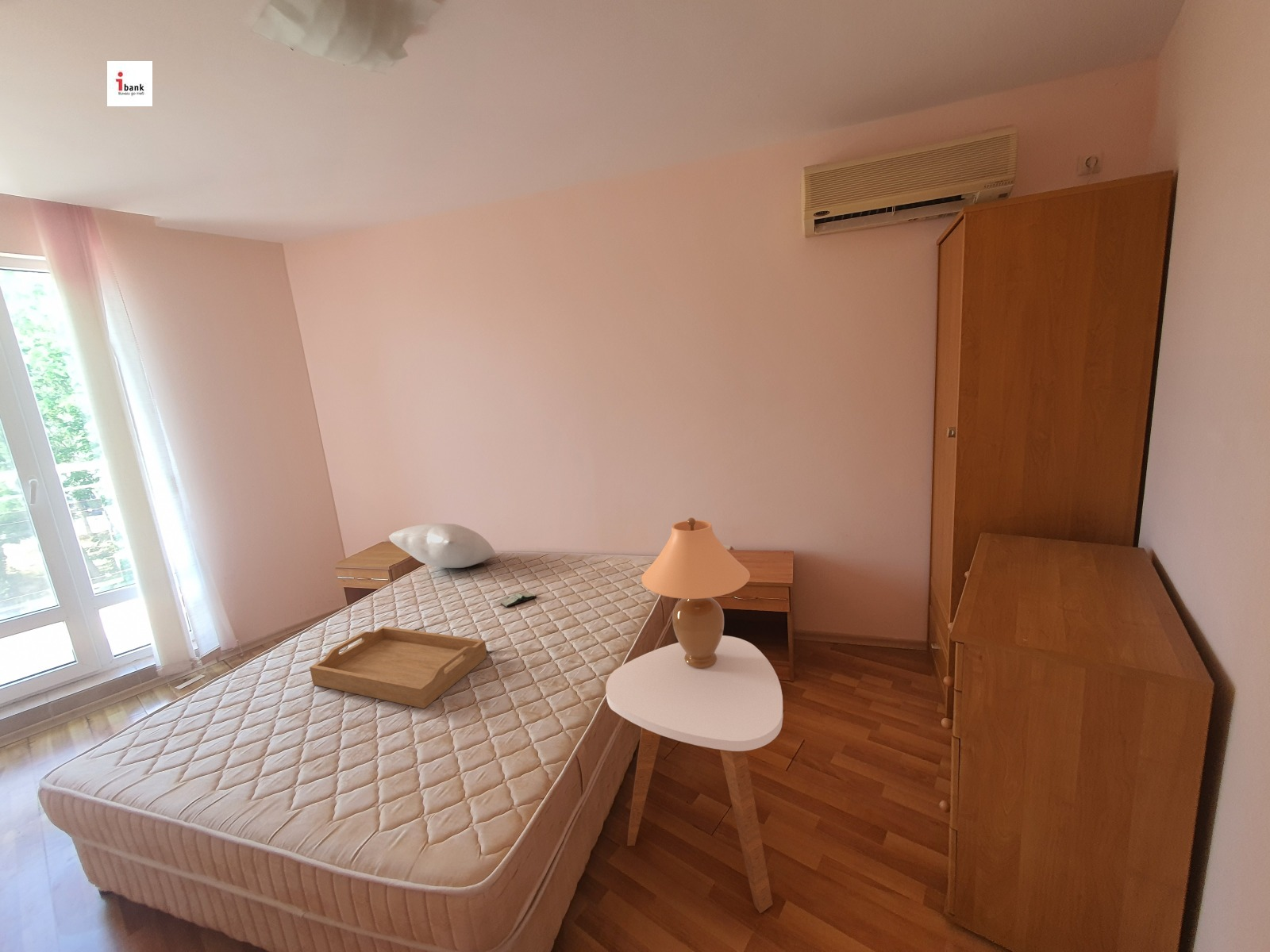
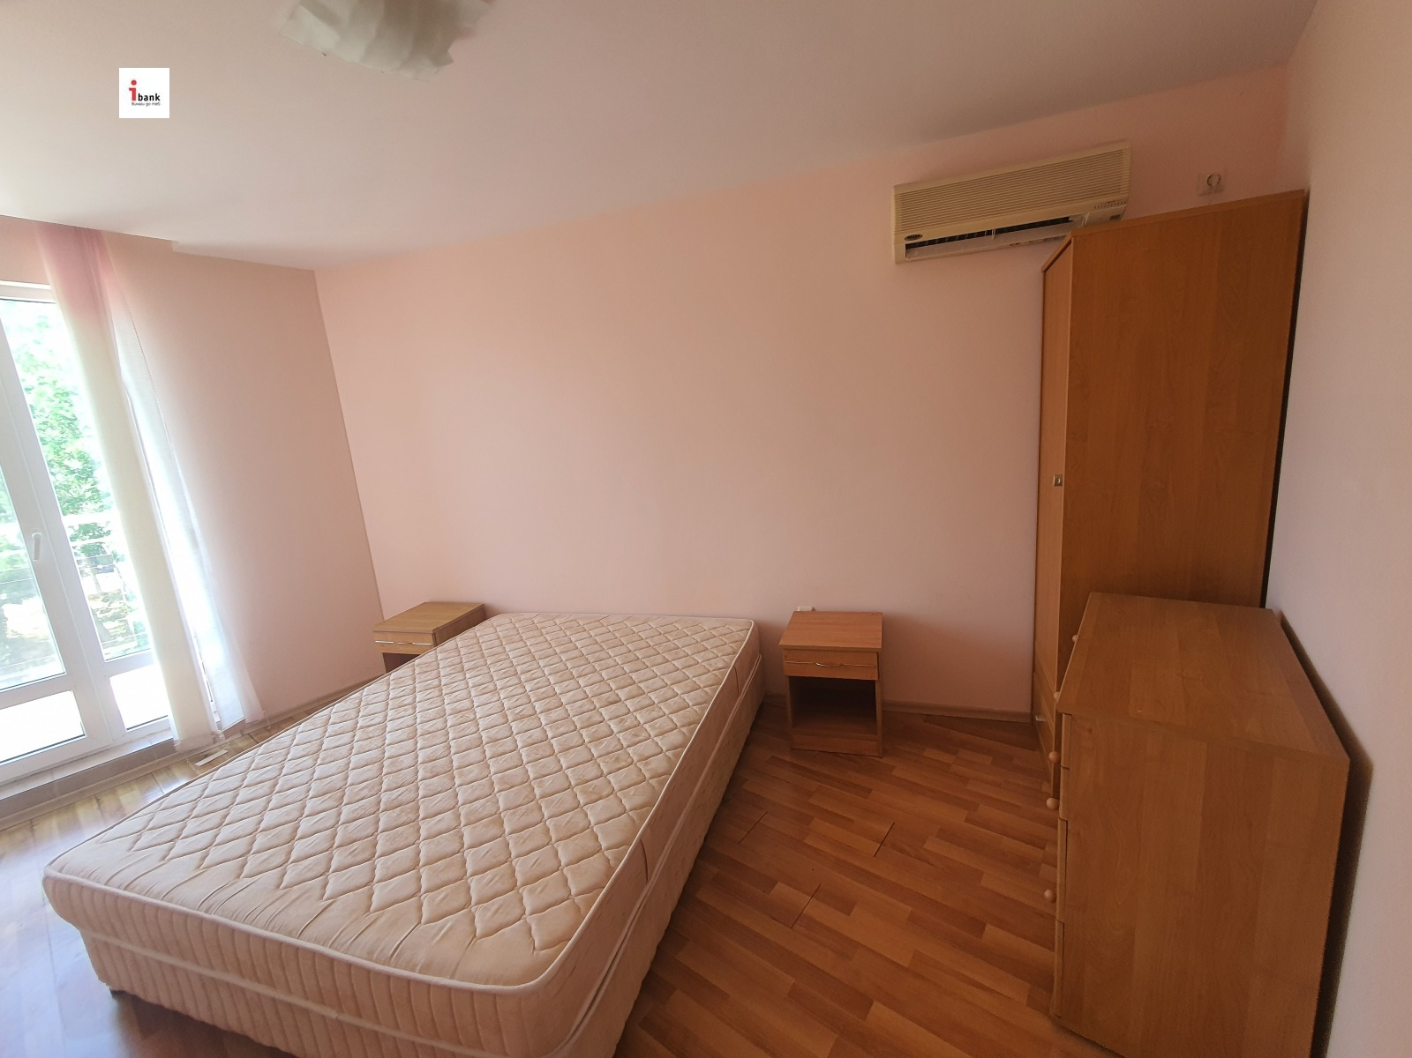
- table lamp [641,517,751,668]
- side table [605,635,783,914]
- pillow [388,523,497,569]
- book [500,592,537,608]
- serving tray [309,625,488,709]
